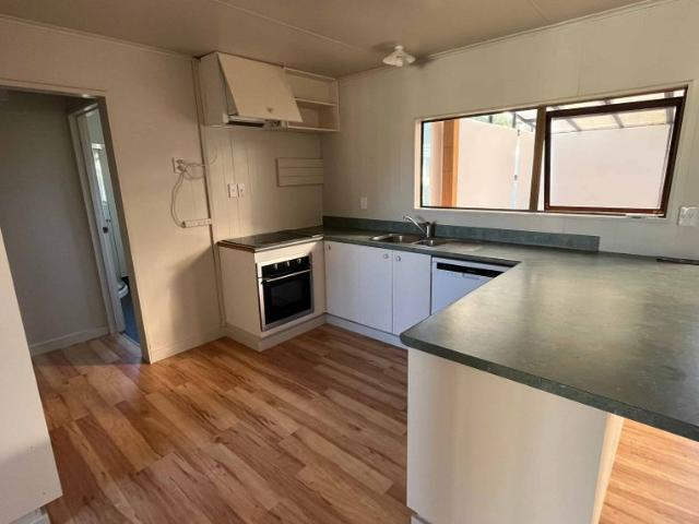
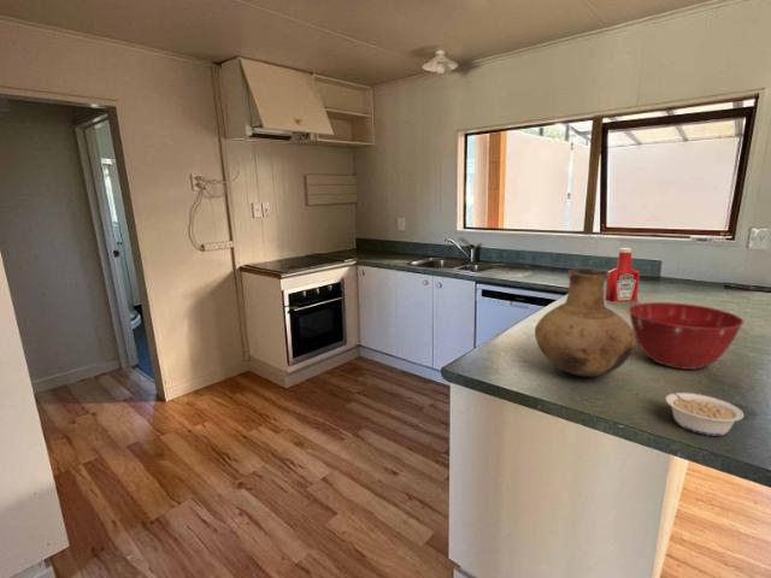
+ legume [660,383,744,437]
+ soap bottle [605,247,641,302]
+ vase [534,267,637,377]
+ mixing bowl [626,301,744,371]
